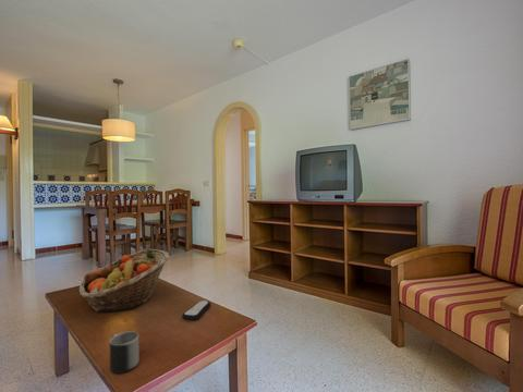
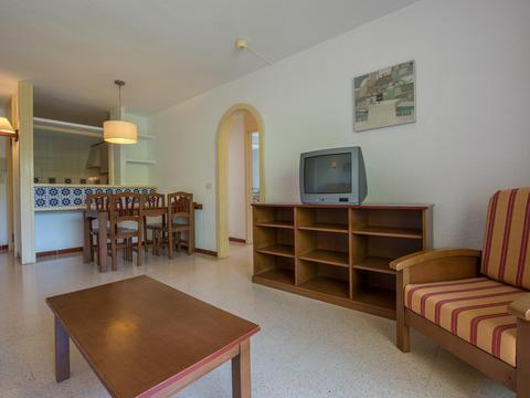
- mug [109,330,141,375]
- remote control [181,299,211,321]
- fruit basket [78,248,170,313]
